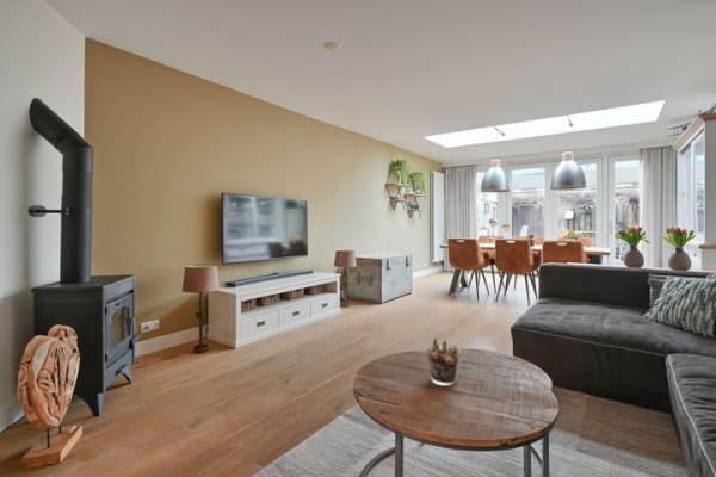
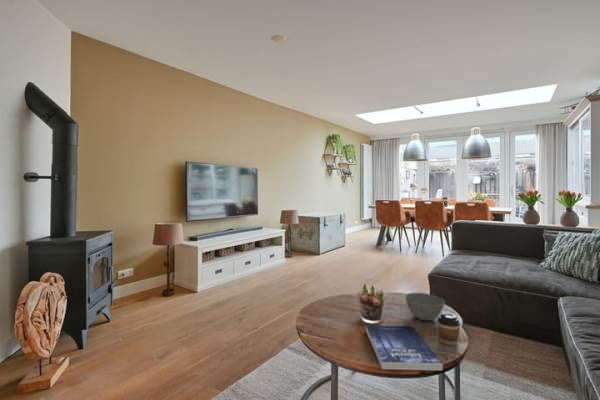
+ bowl [404,292,446,322]
+ coffee cup [436,311,462,346]
+ book [365,324,444,372]
